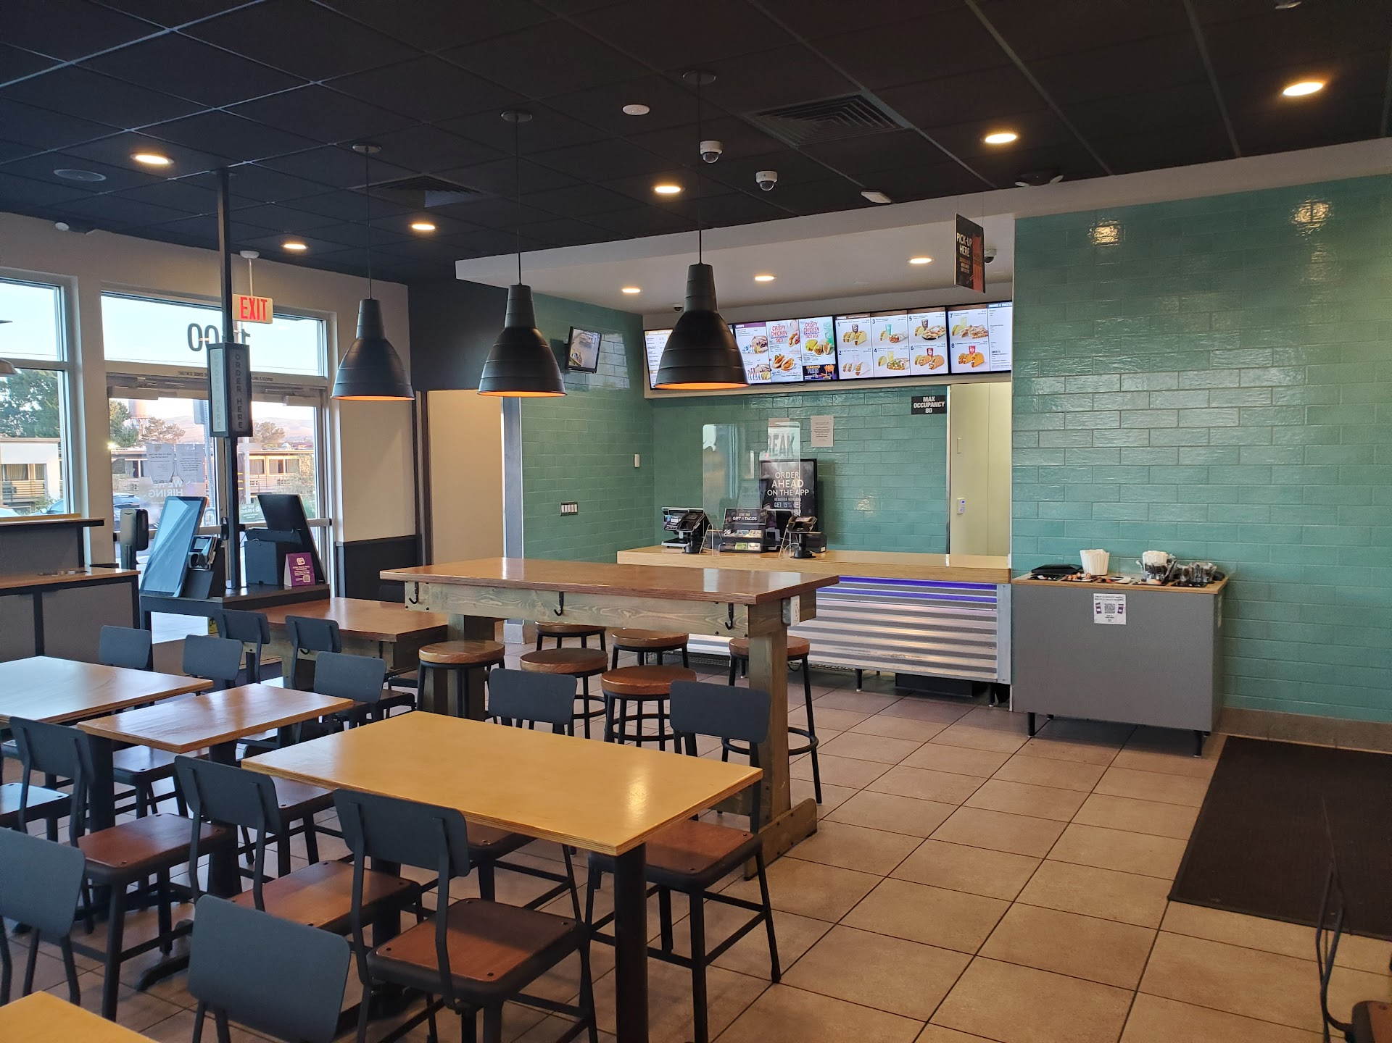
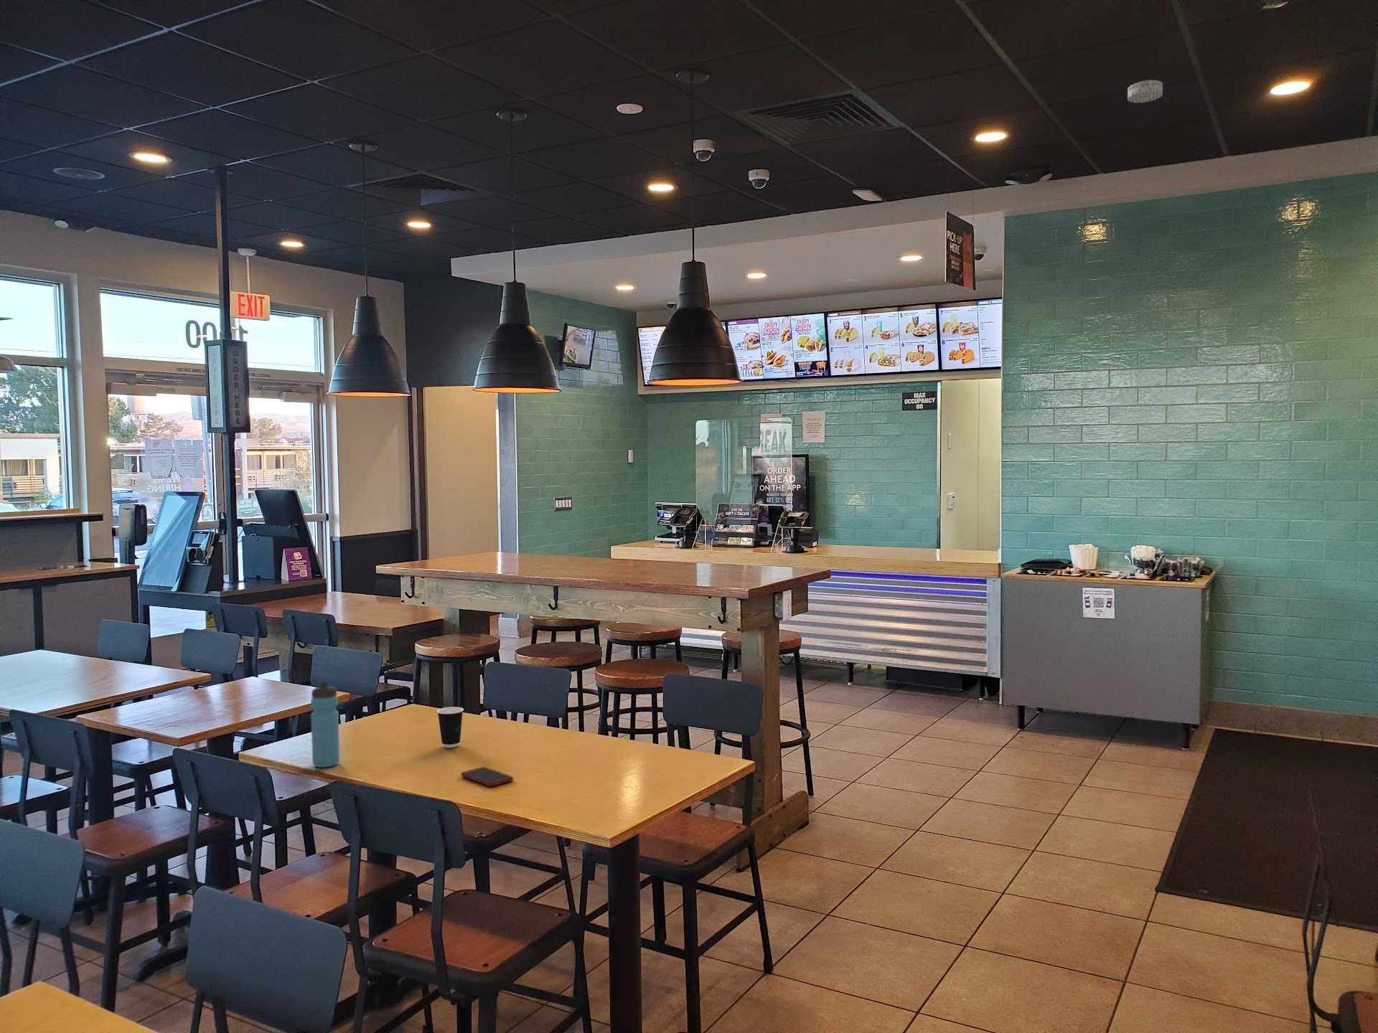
+ water bottle [310,680,341,768]
+ smoke detector [1126,79,1163,103]
+ cell phone [460,766,514,787]
+ dixie cup [436,706,464,749]
